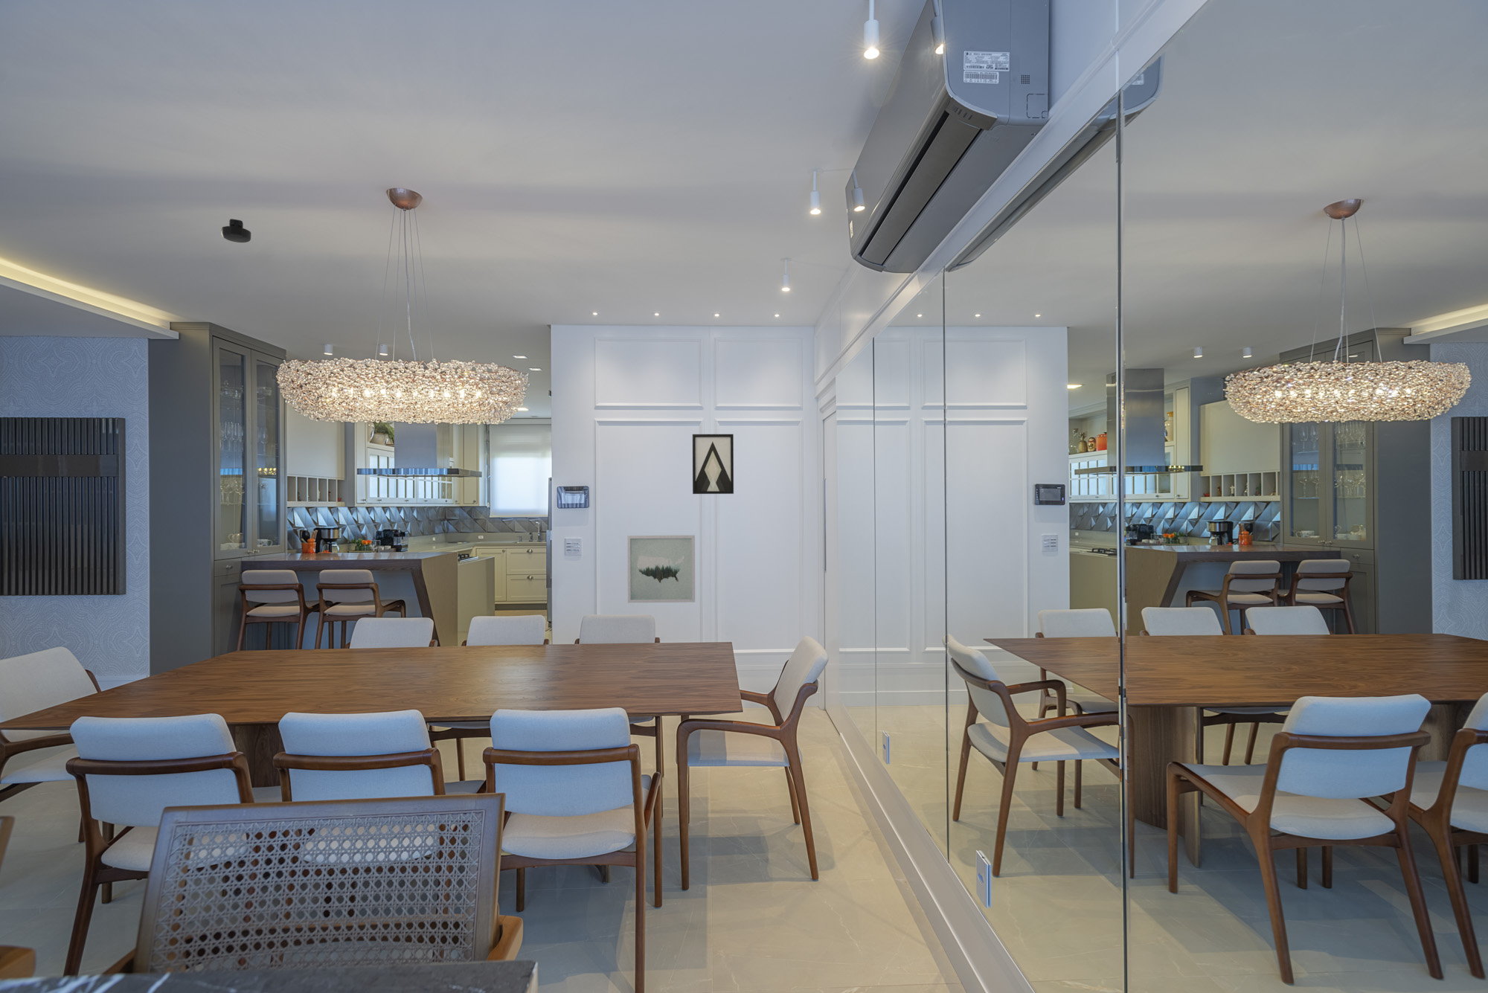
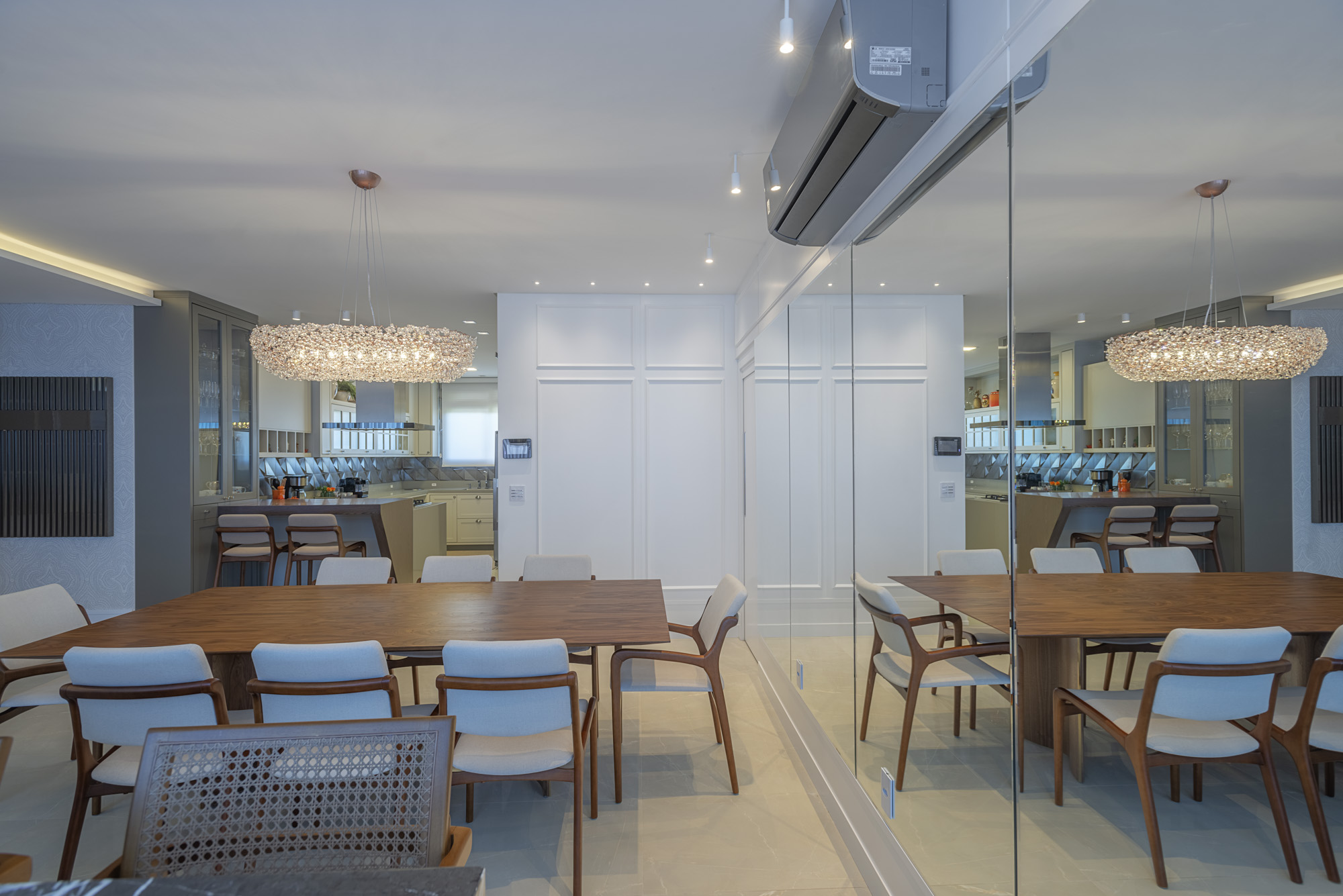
- wall art [691,433,735,494]
- wall art [626,534,696,603]
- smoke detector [220,218,252,243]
